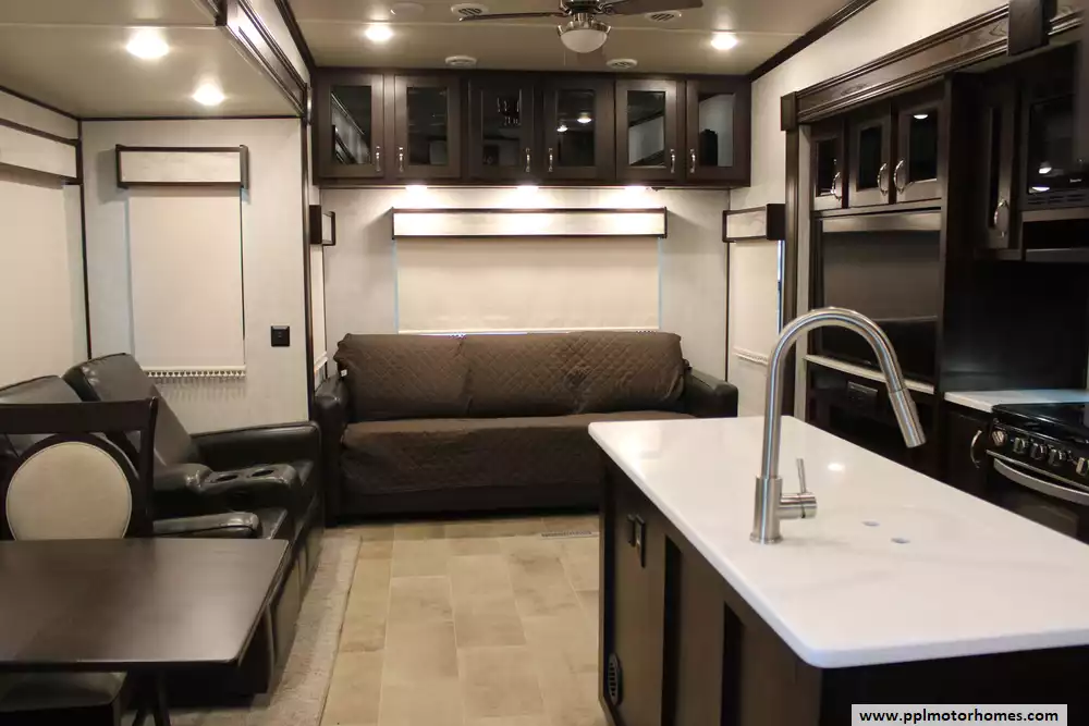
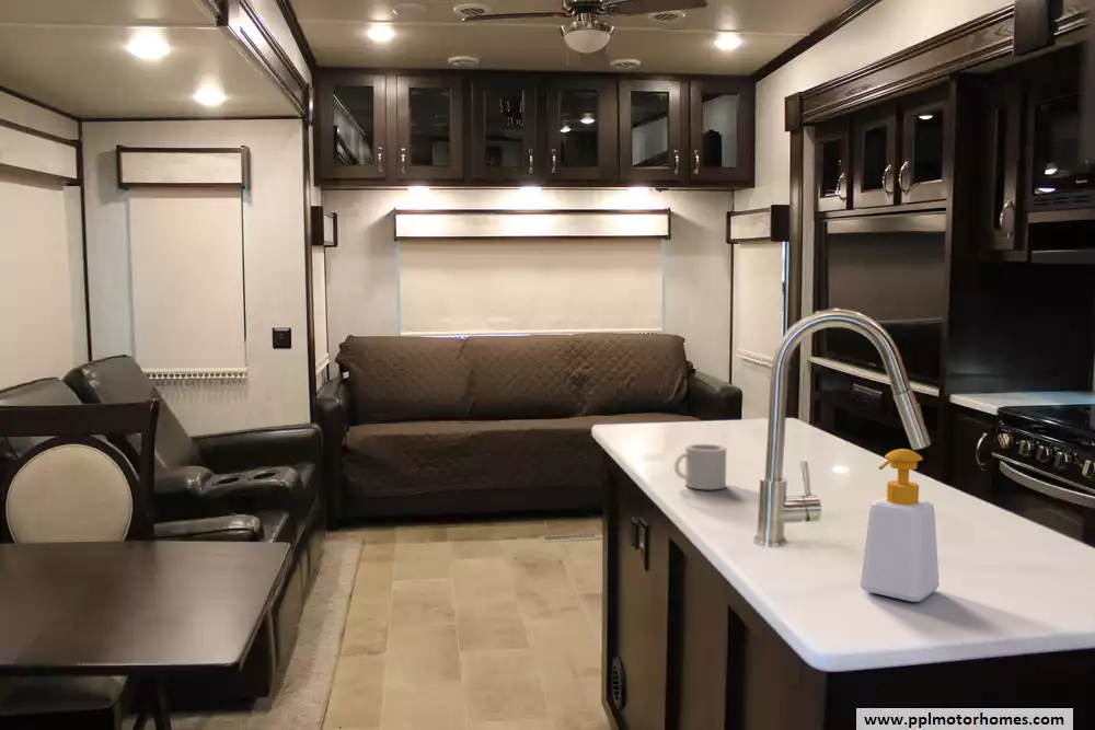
+ mug [673,443,727,490]
+ soap bottle [860,448,941,603]
